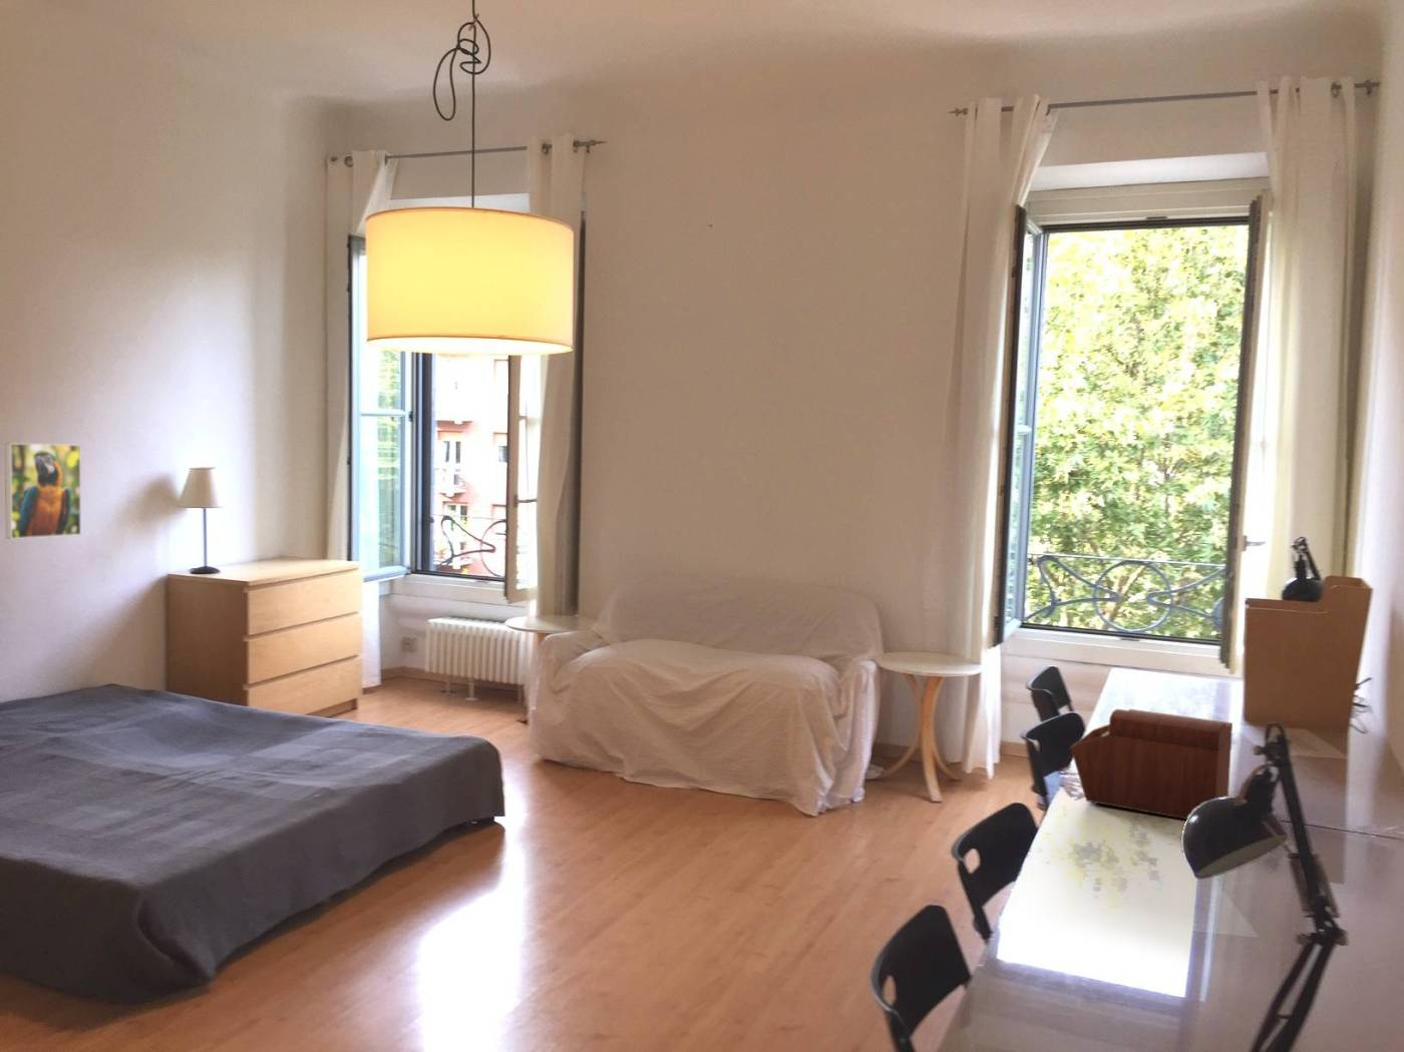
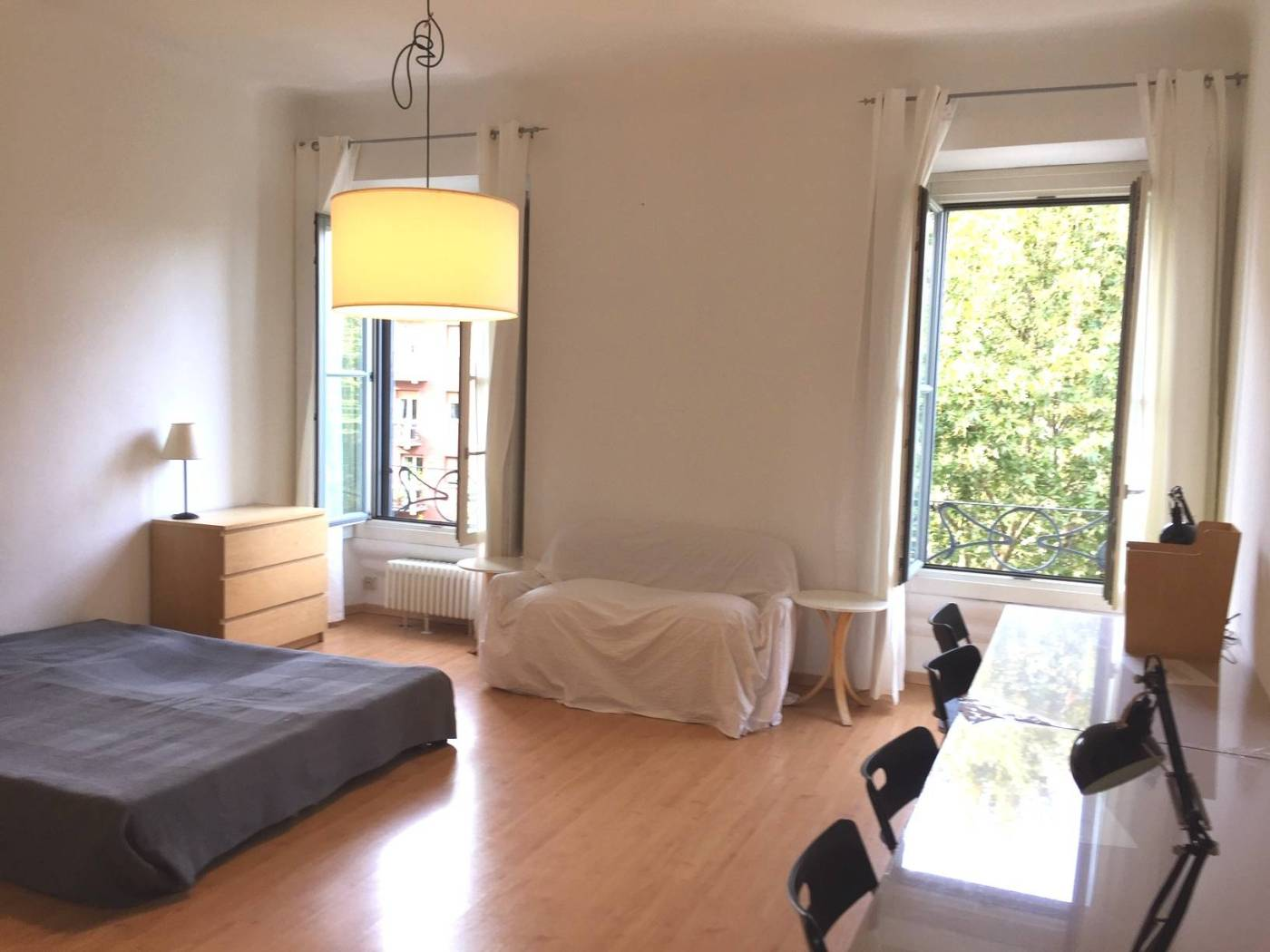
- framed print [4,442,82,540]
- sewing box [1069,708,1234,821]
